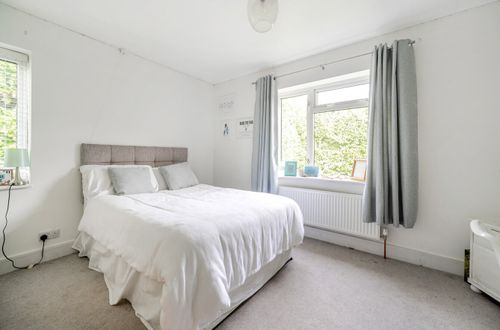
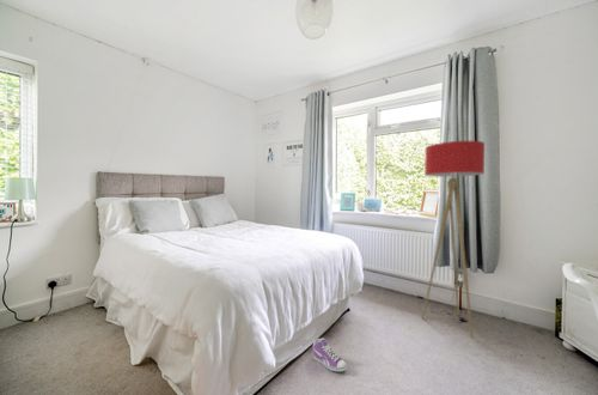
+ sneaker [311,338,348,372]
+ floor lamp [421,140,486,339]
